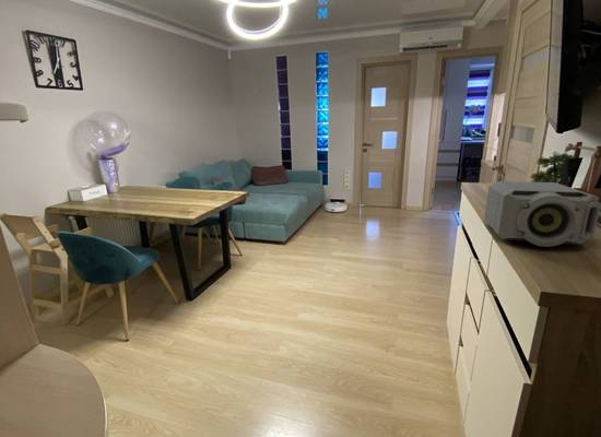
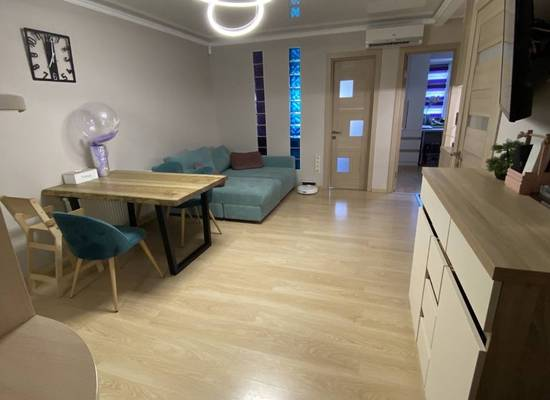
- speaker [483,180,601,248]
